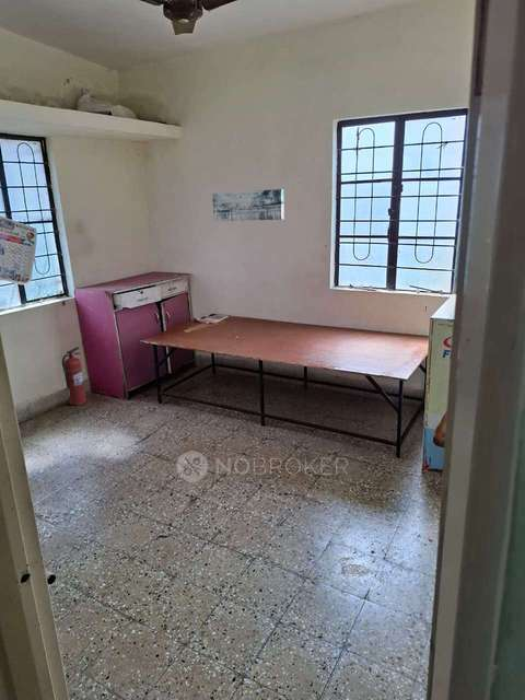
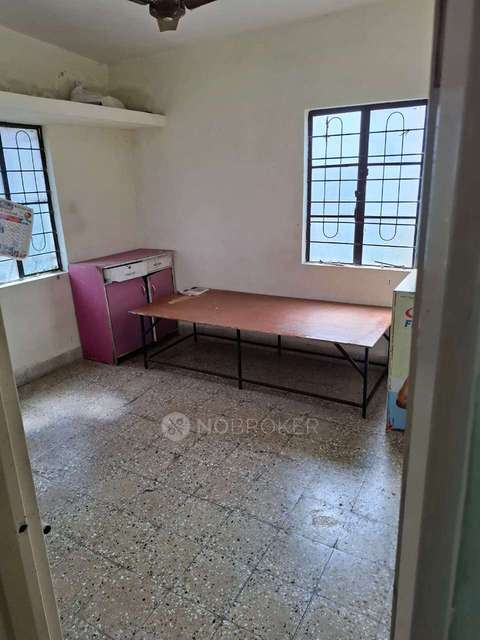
- wall art [211,188,285,222]
- fire extinguisher [61,346,88,406]
